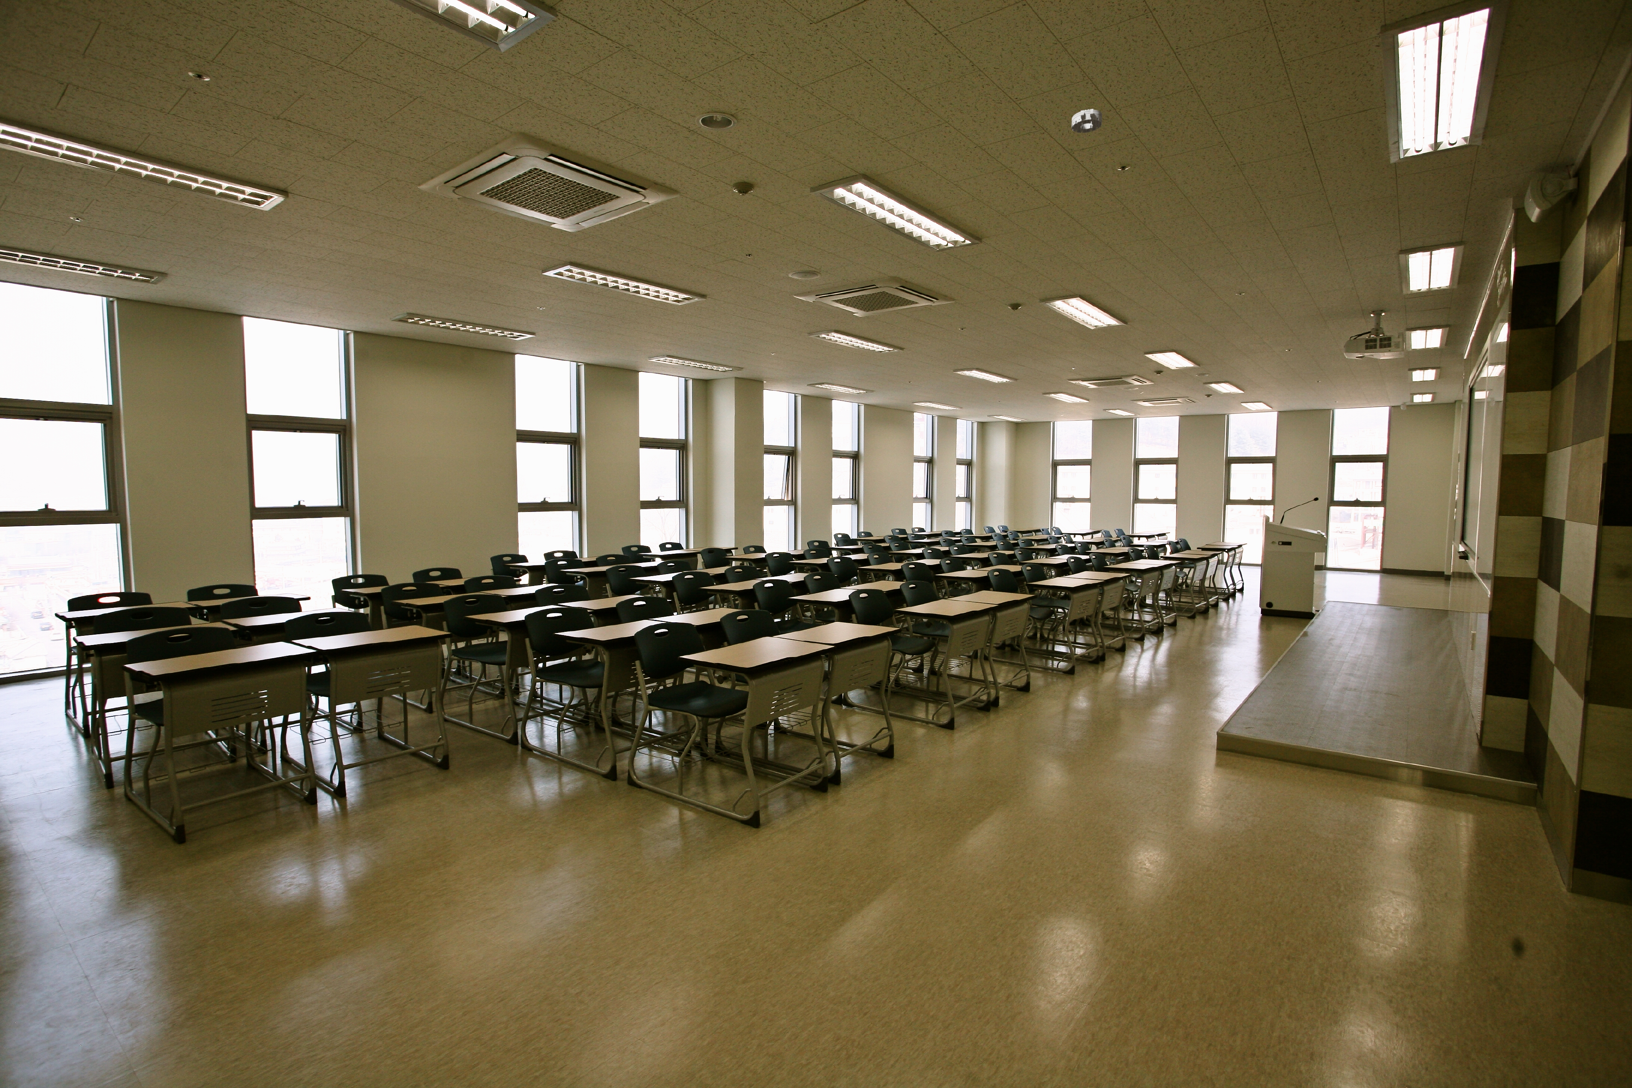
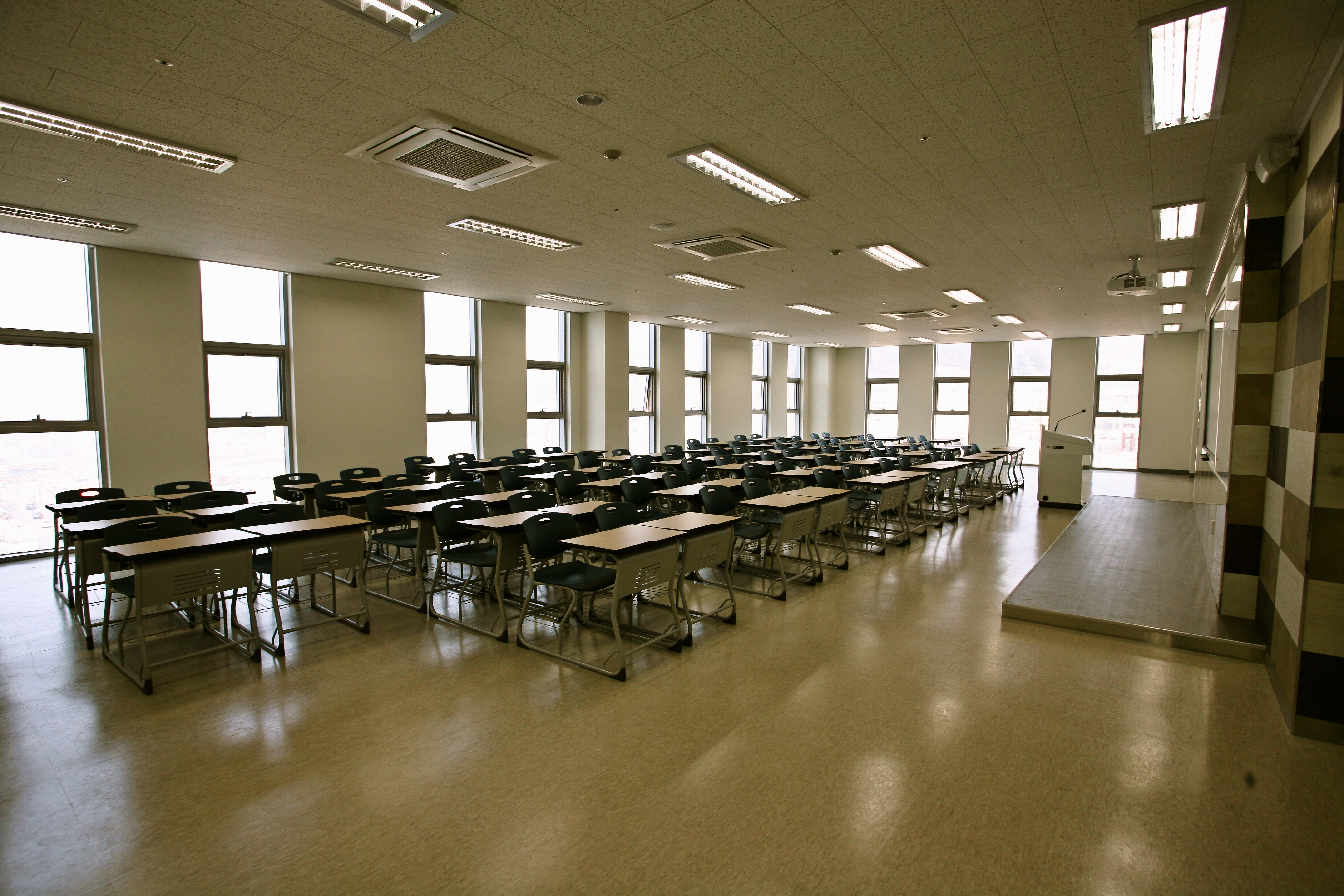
- smoke detector [1071,108,1103,134]
